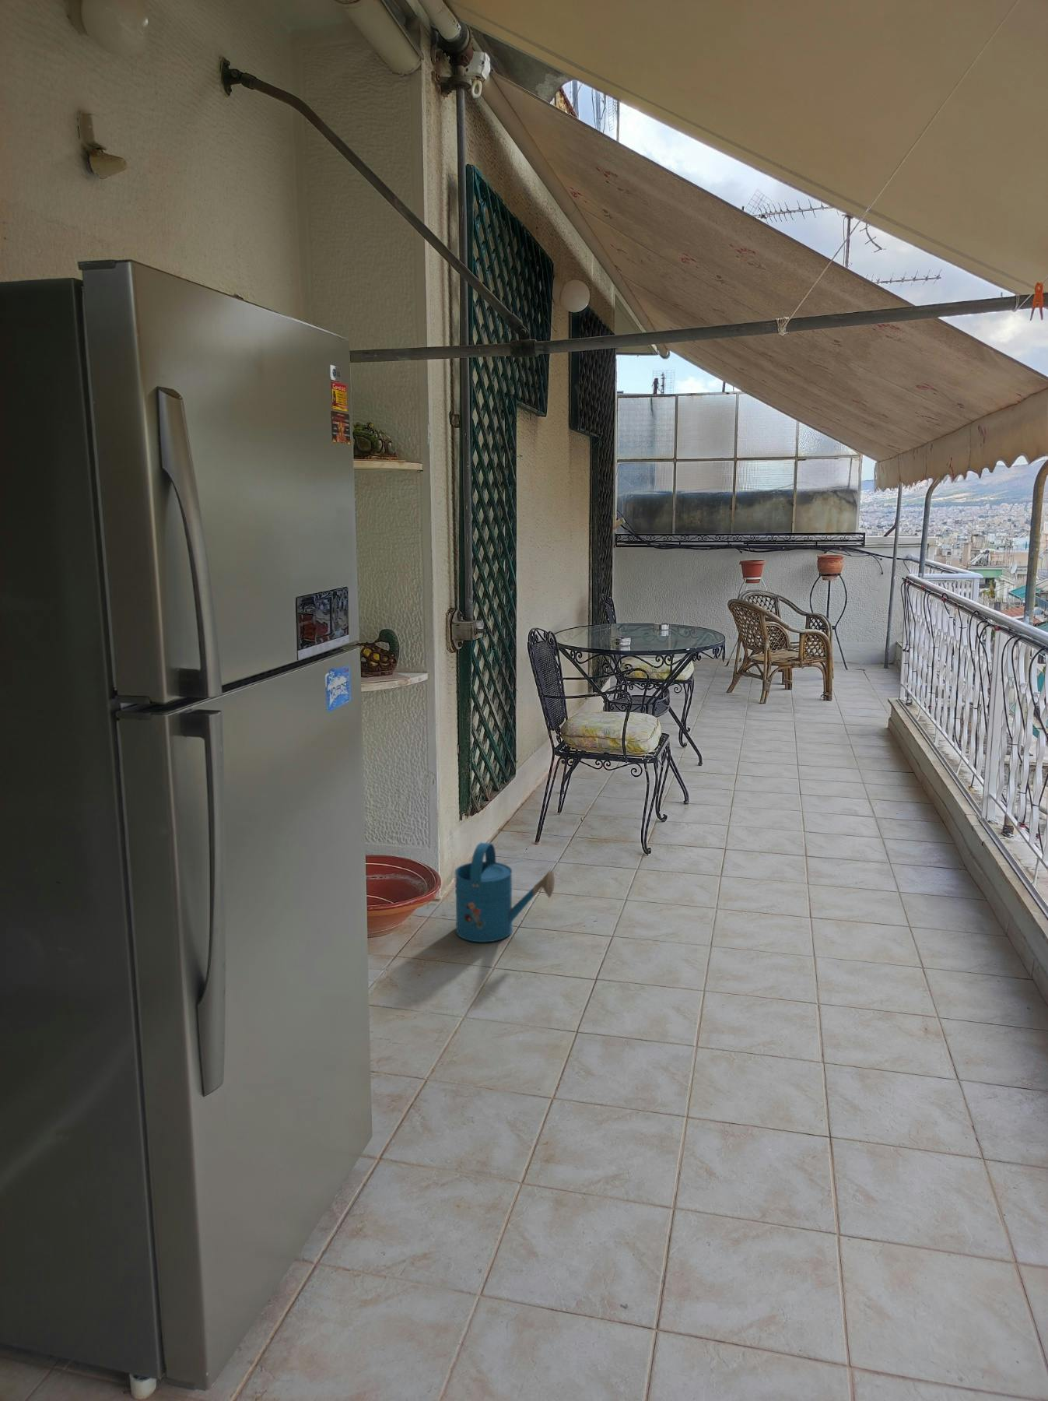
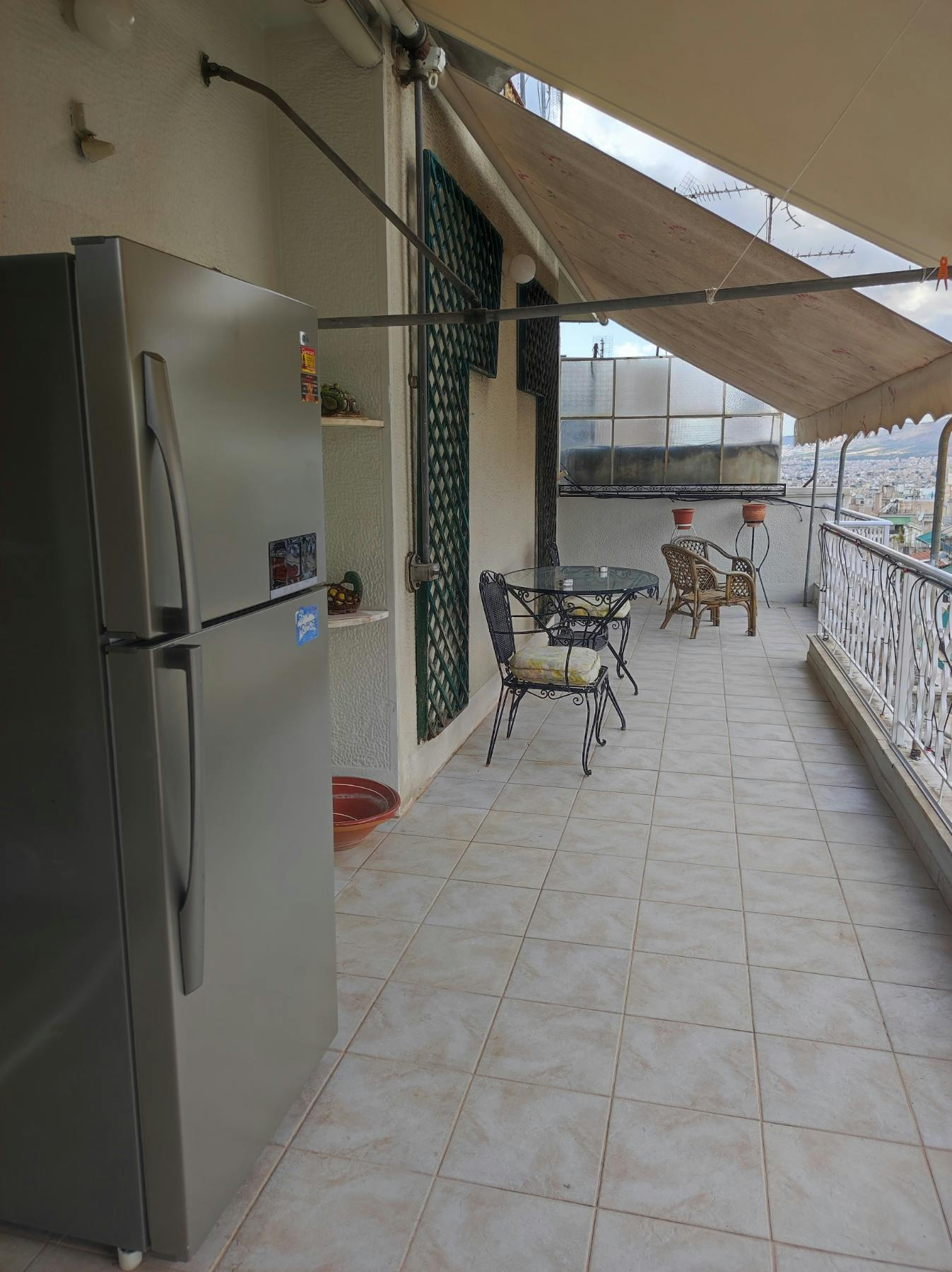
- watering can [455,841,556,943]
